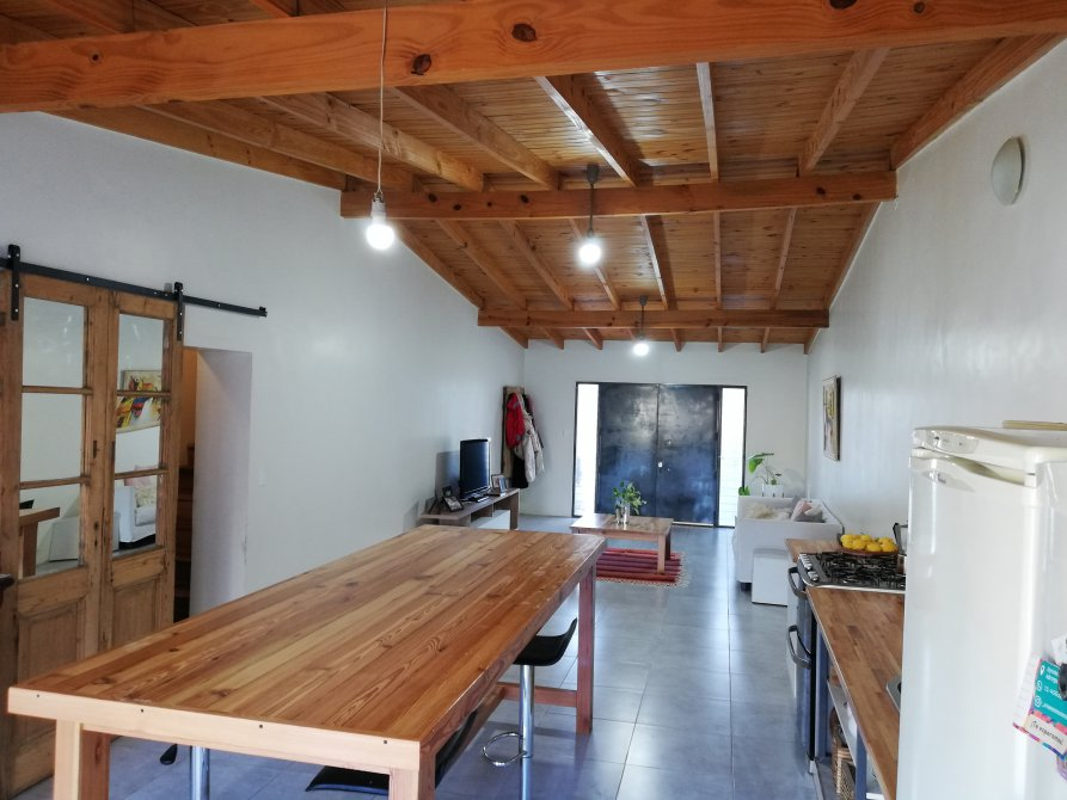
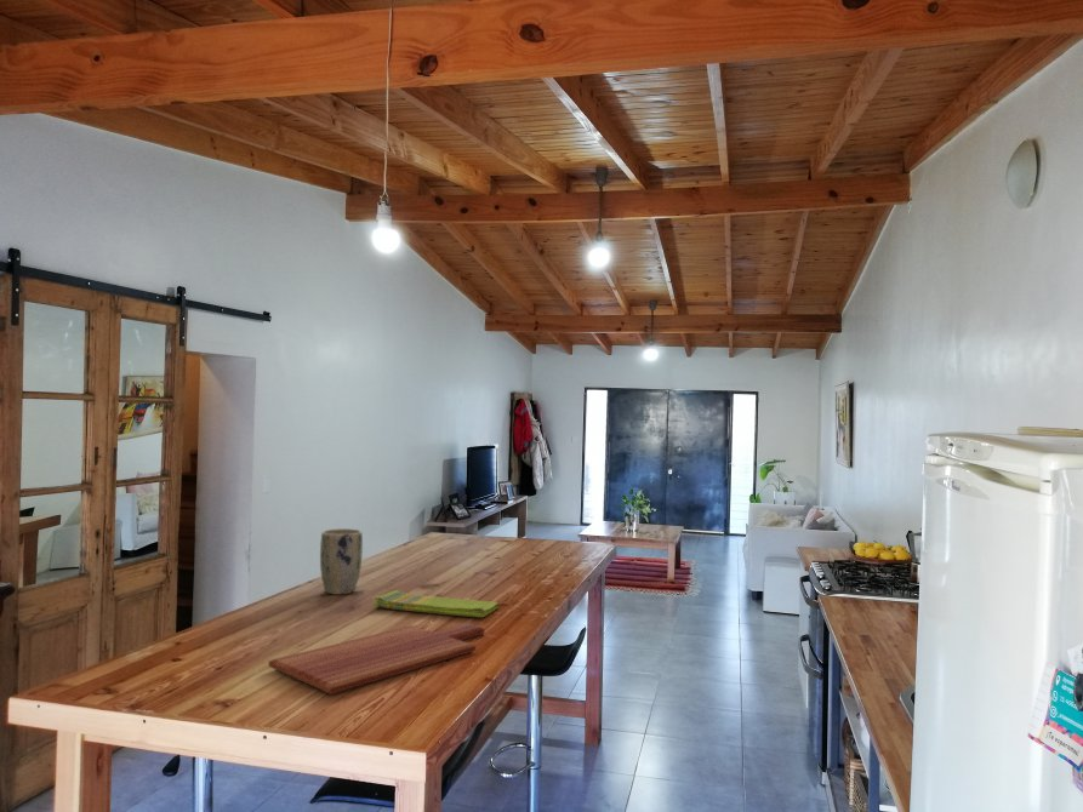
+ cutting board [268,622,485,696]
+ dish towel [374,589,501,618]
+ plant pot [319,527,364,596]
